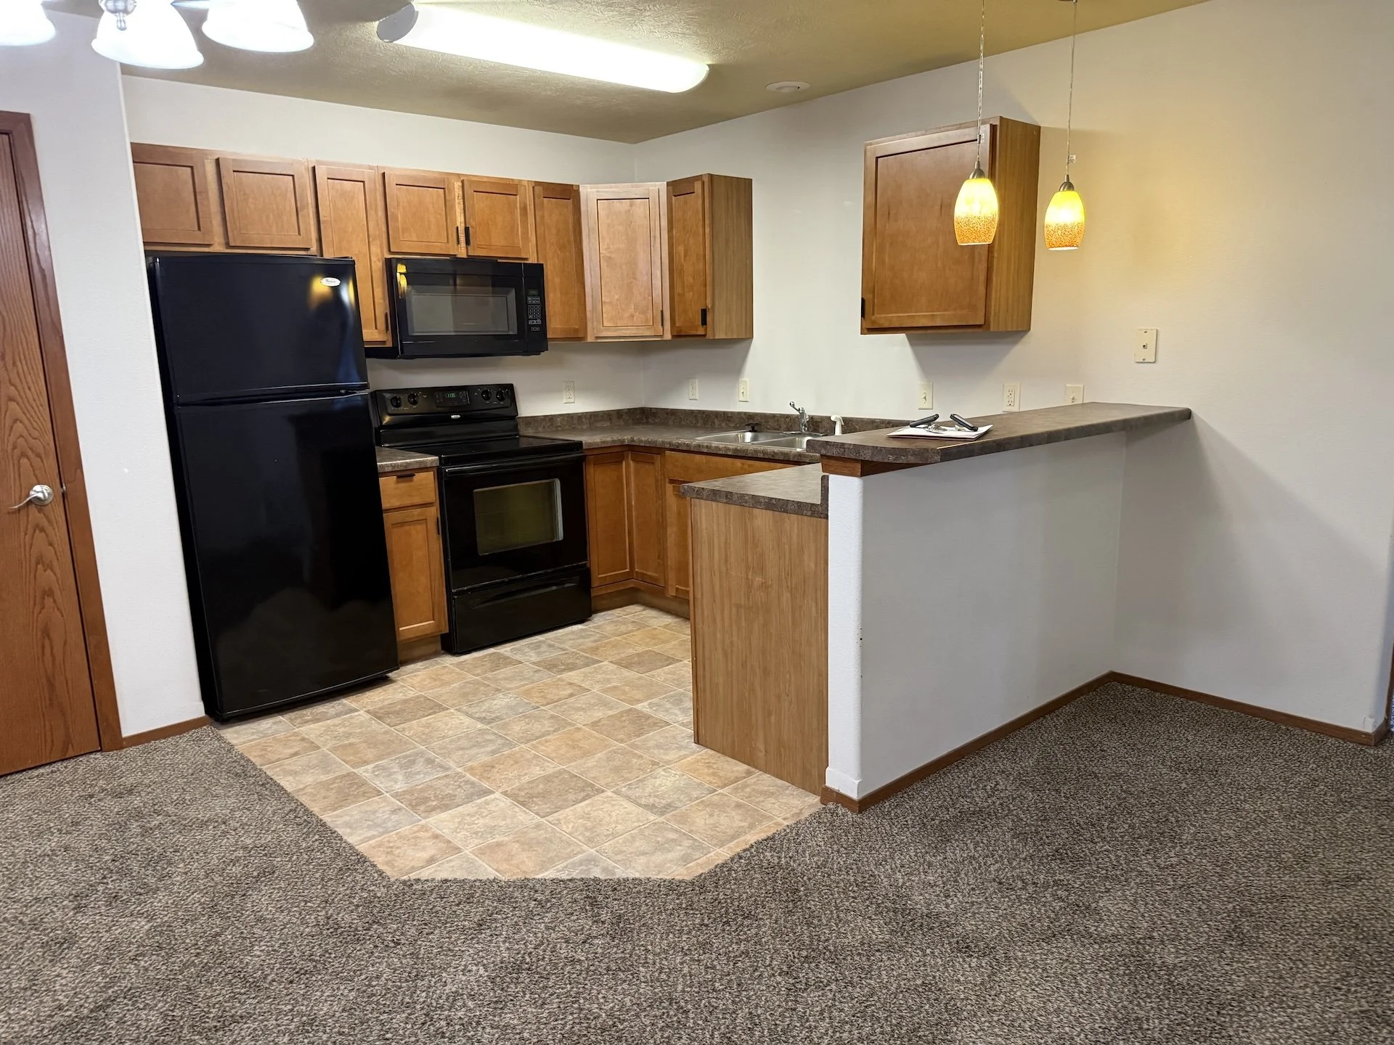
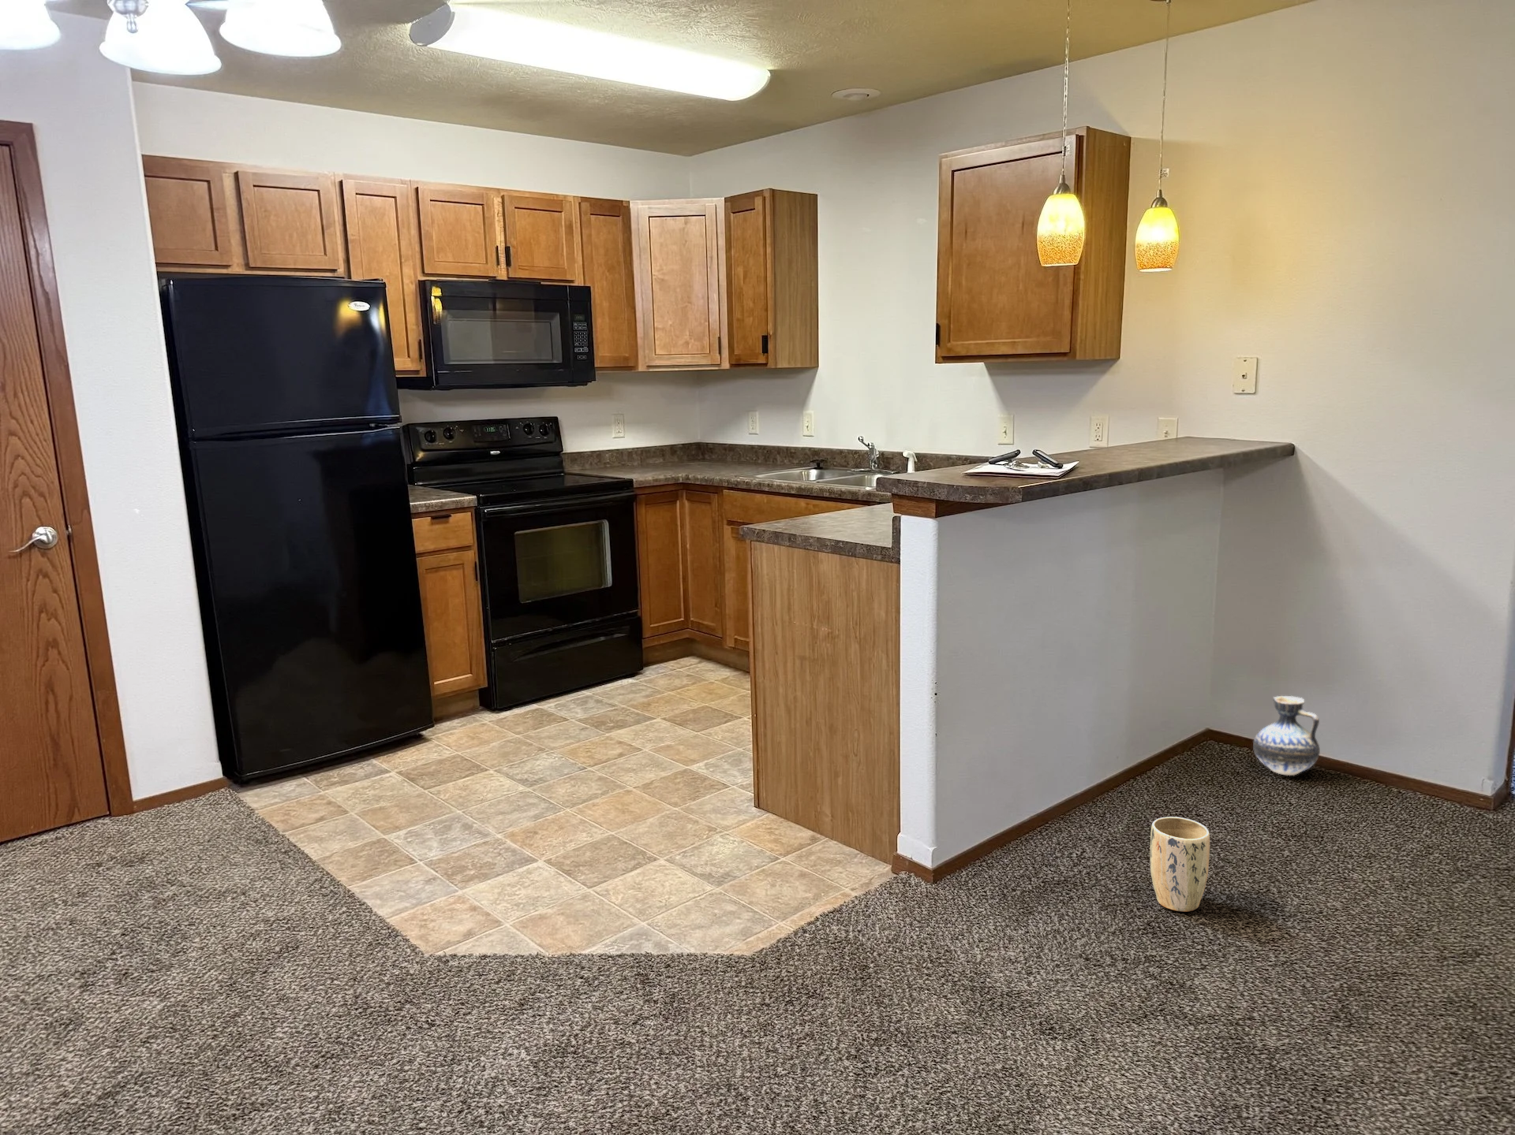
+ ceramic jug [1253,695,1321,776]
+ plant pot [1149,815,1211,913]
